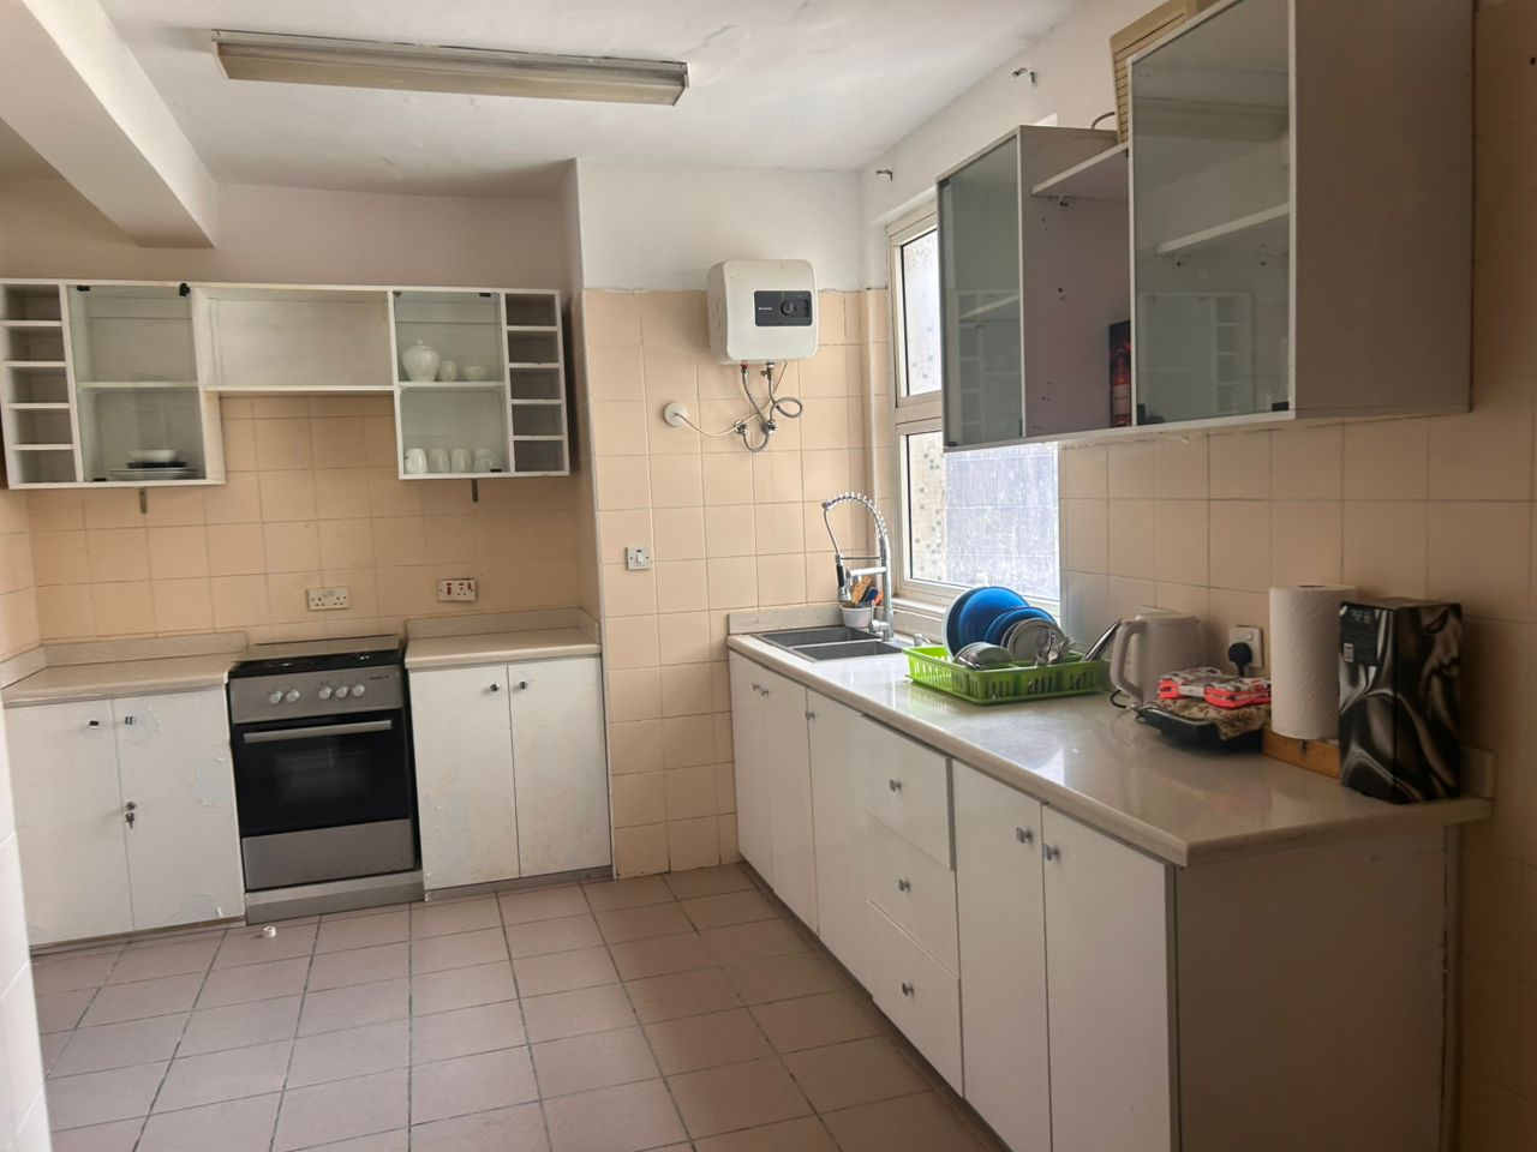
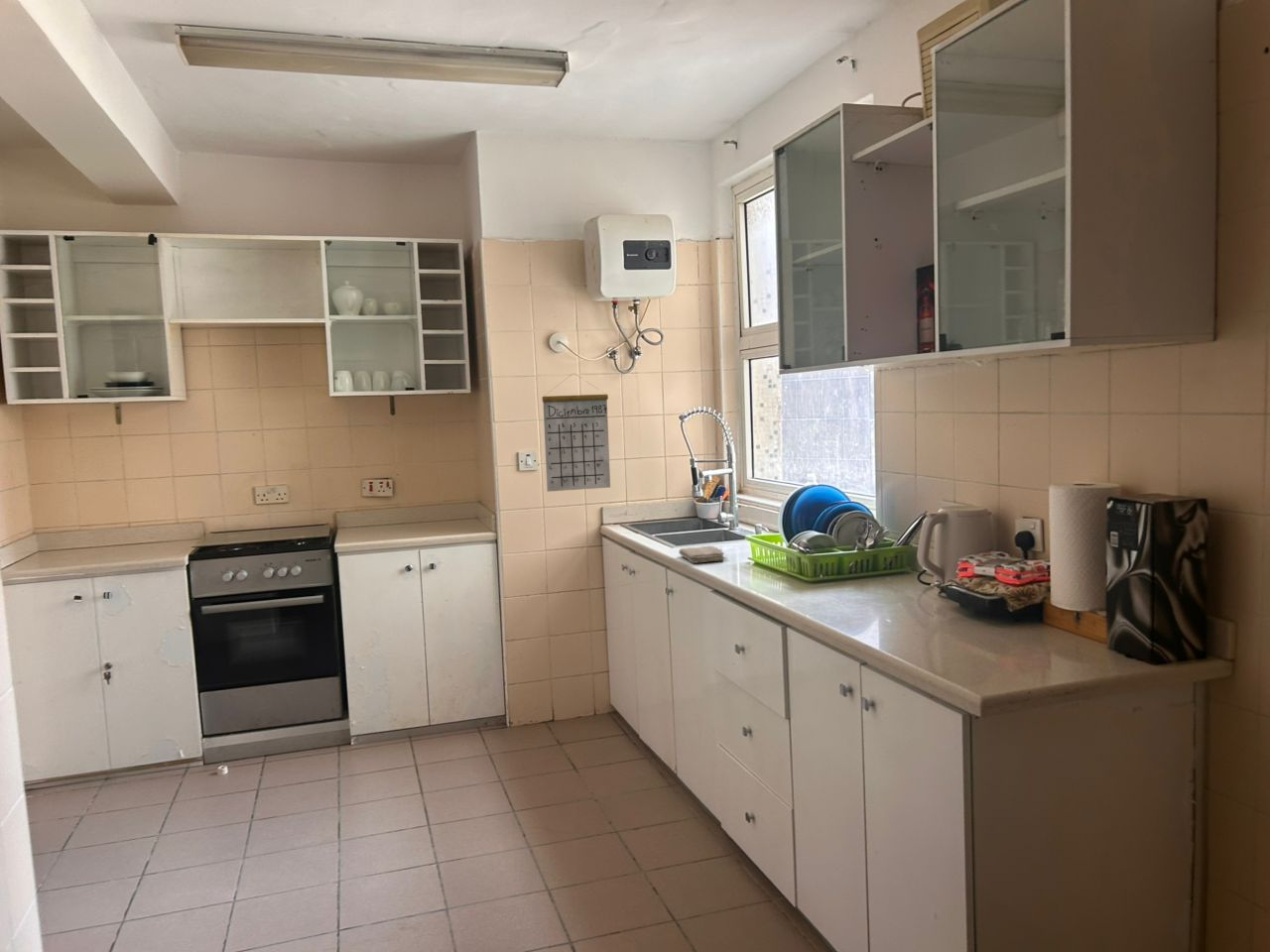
+ calendar [541,372,611,493]
+ washcloth [678,544,725,564]
